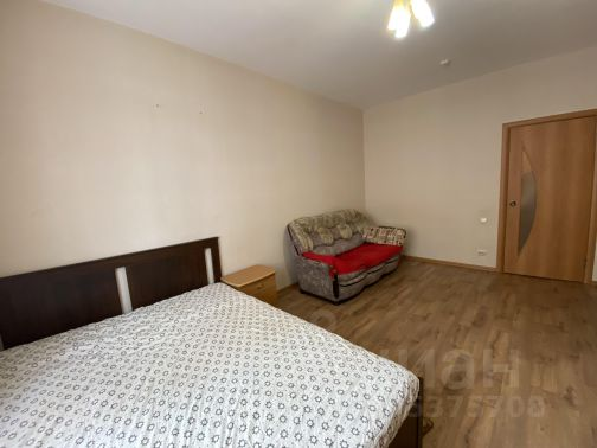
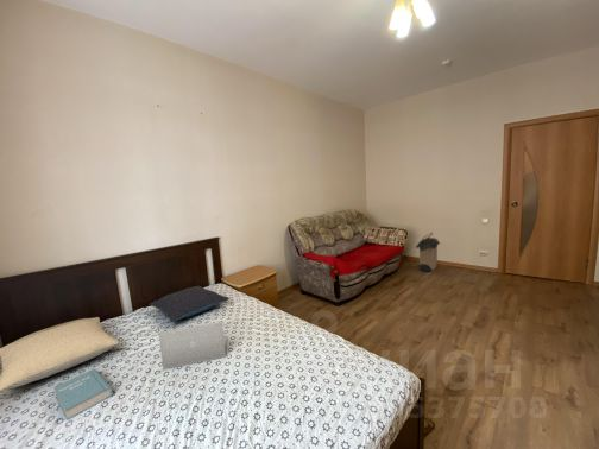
+ laundry hamper [415,232,441,273]
+ pillow [149,285,231,323]
+ pillow [0,316,120,393]
+ book [52,368,114,422]
+ laptop [157,321,228,369]
